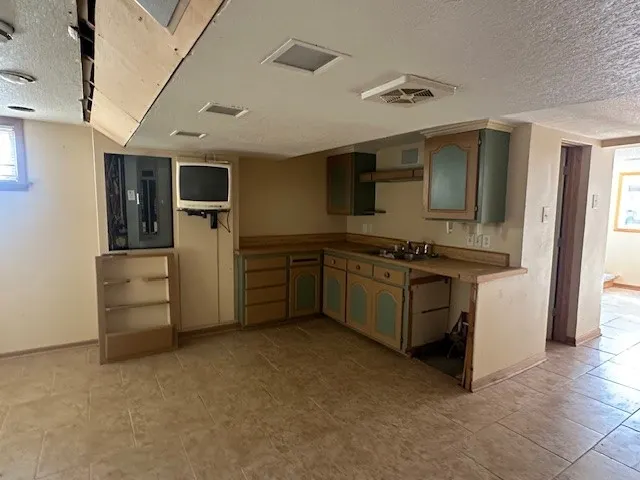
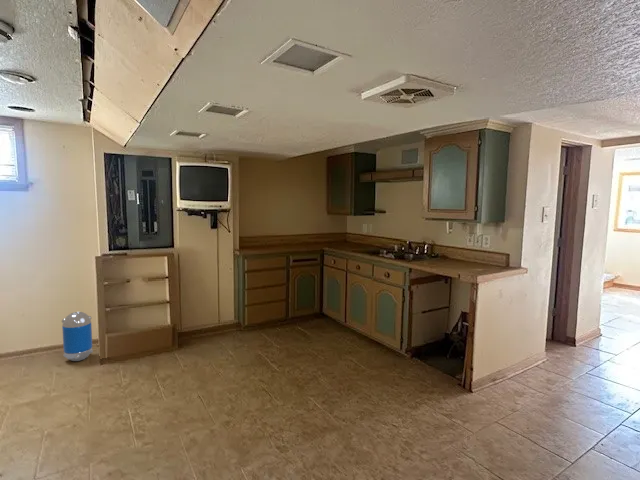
+ trash can [61,311,94,362]
